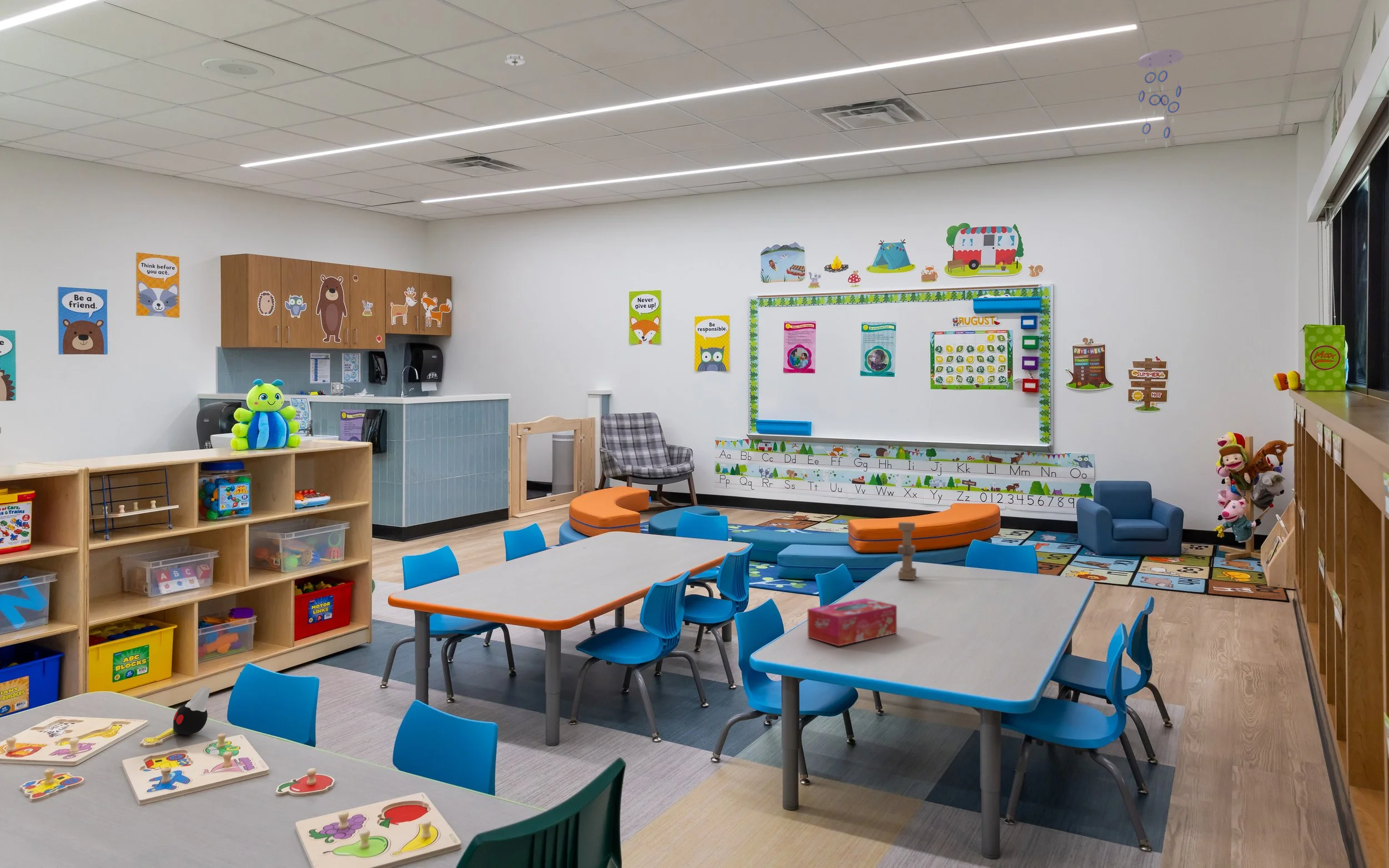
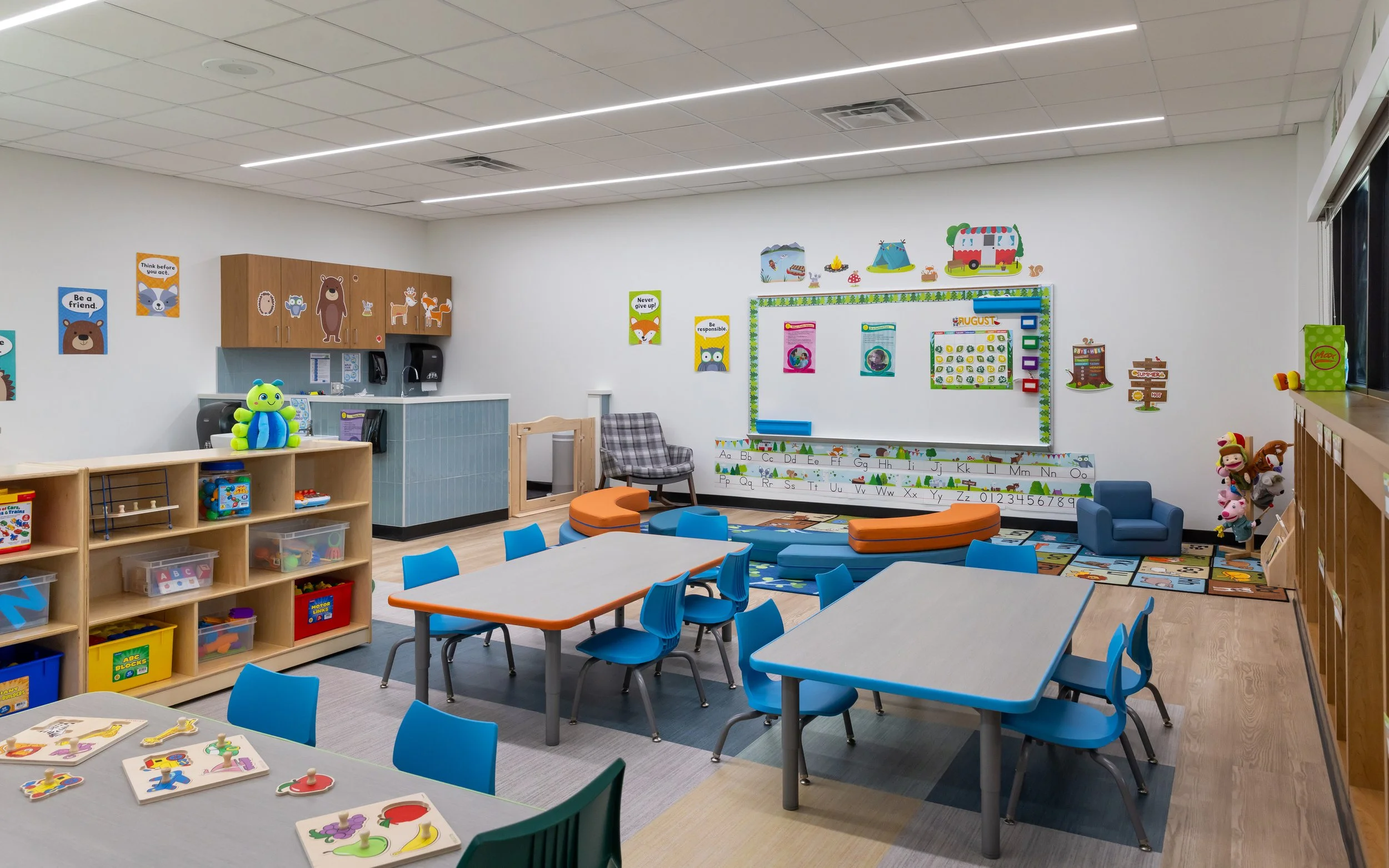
- toy animal [172,684,211,736]
- toy blocks [897,521,917,580]
- smoke detector [503,54,526,66]
- tissue box [807,598,897,647]
- ceiling mobile [1136,48,1185,148]
